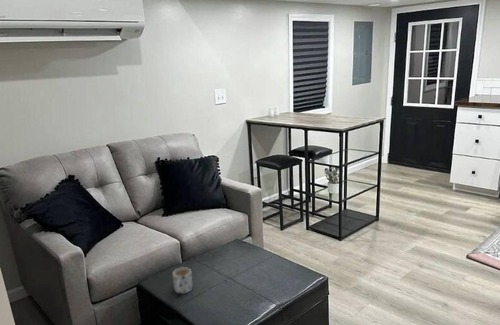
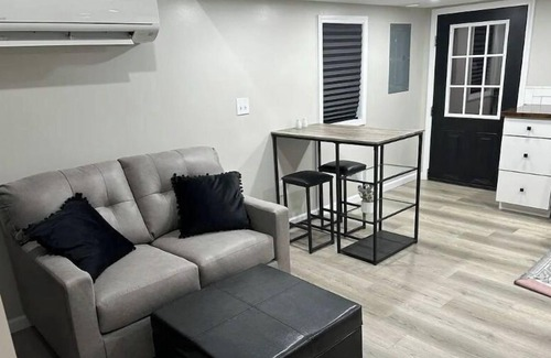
- mug [172,266,193,295]
